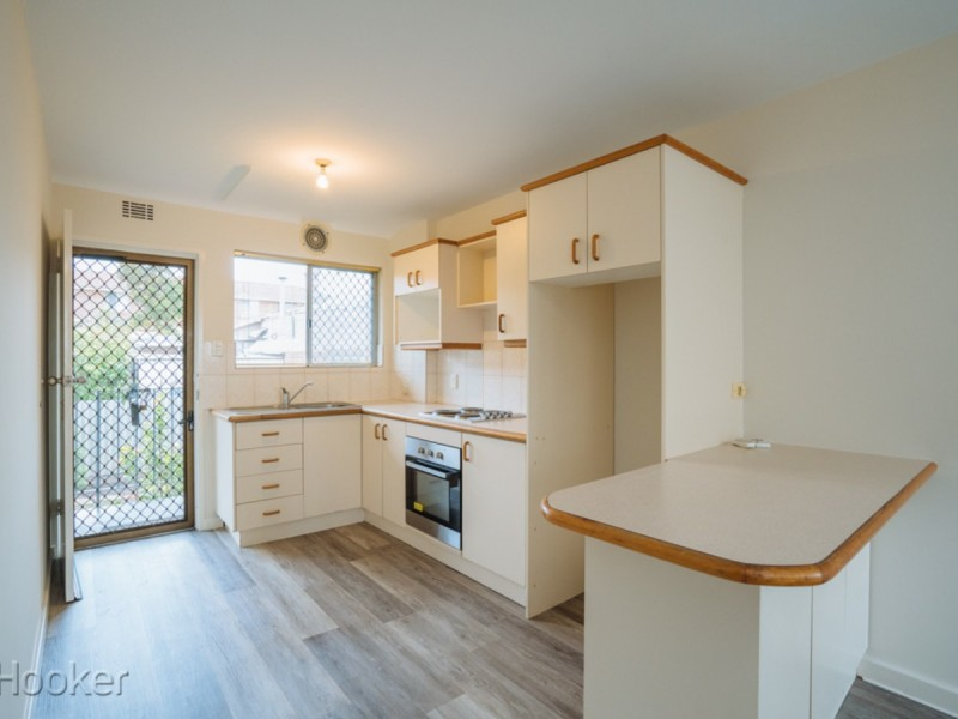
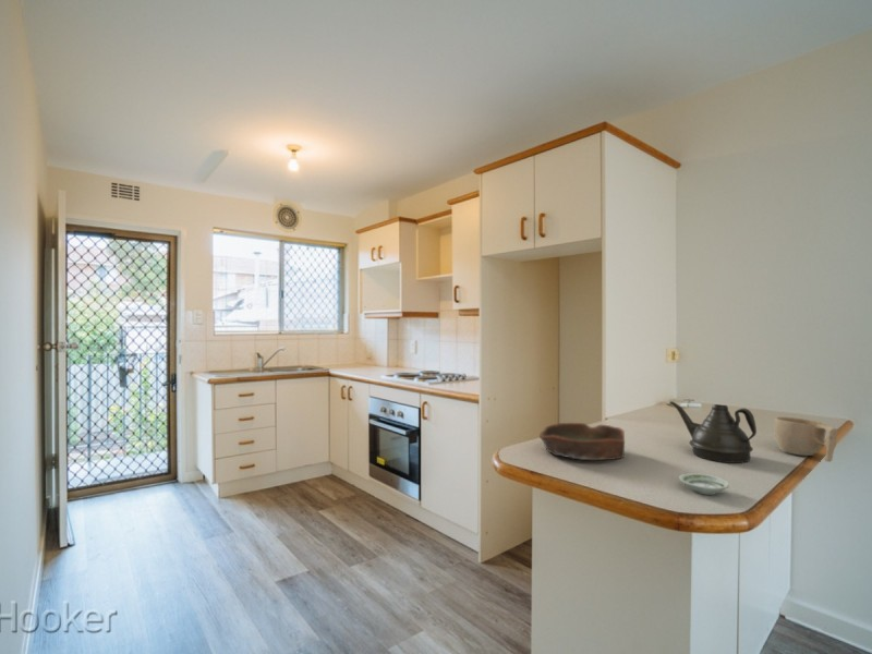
+ saucer [678,472,730,496]
+ bowl [538,422,626,461]
+ cup [773,416,838,463]
+ teapot [668,400,758,464]
